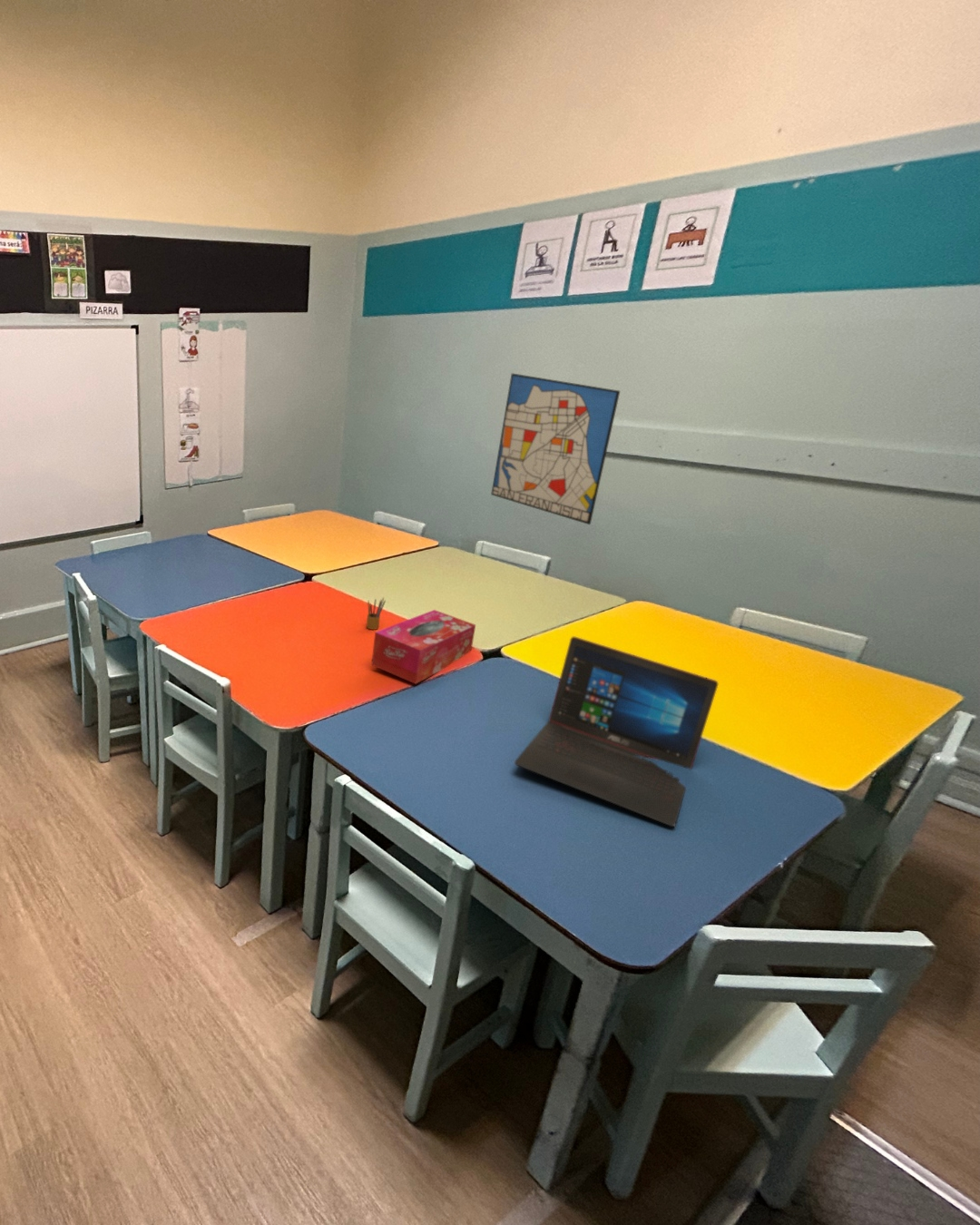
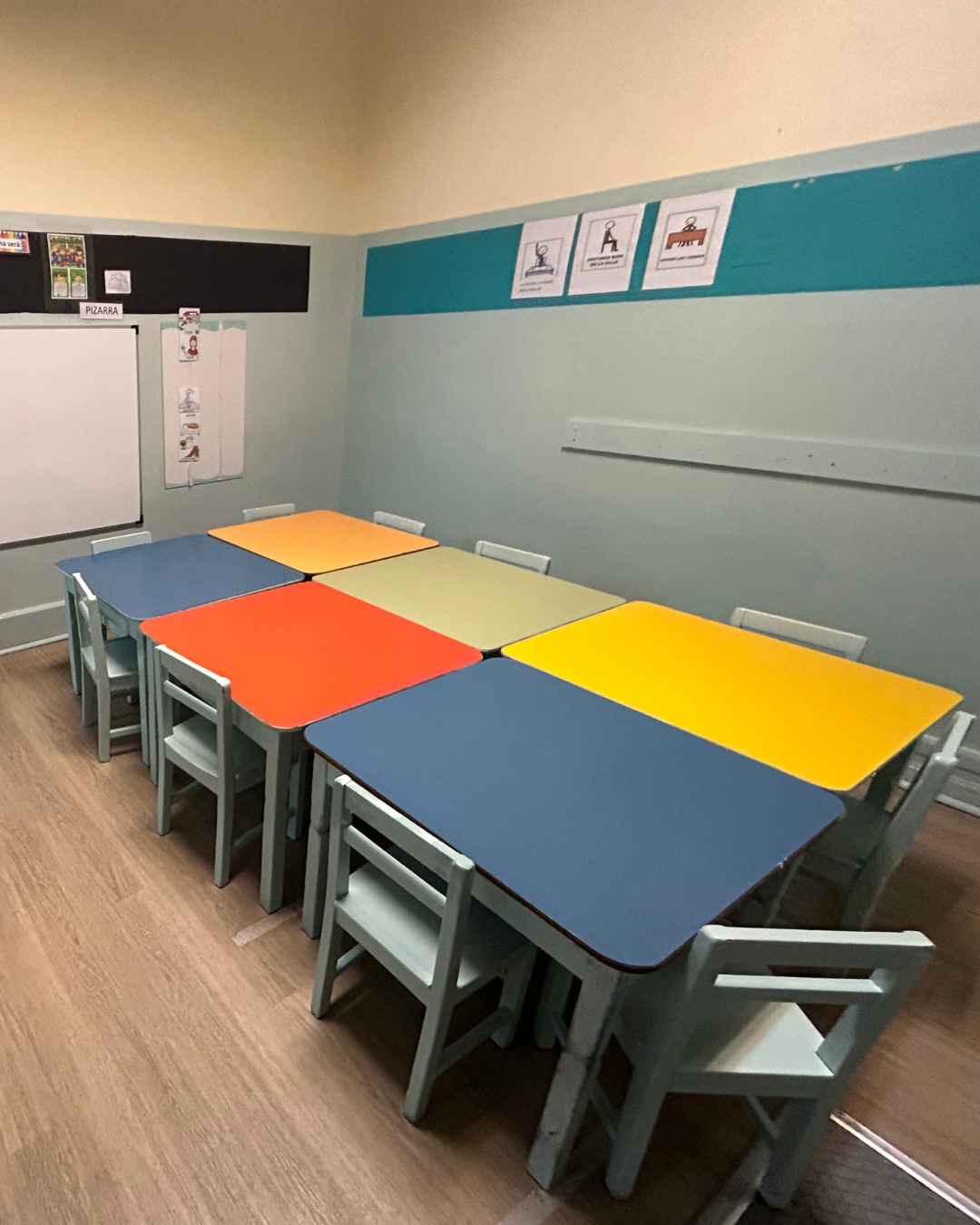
- laptop [514,635,719,828]
- pencil box [366,596,387,631]
- wall art [490,372,621,525]
- tissue box [370,609,476,685]
